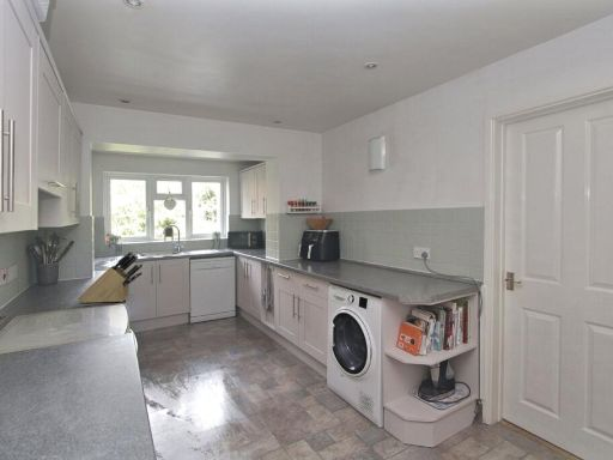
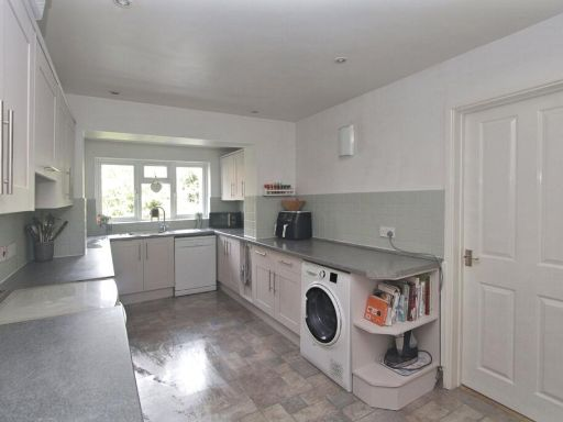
- knife block [77,250,145,304]
